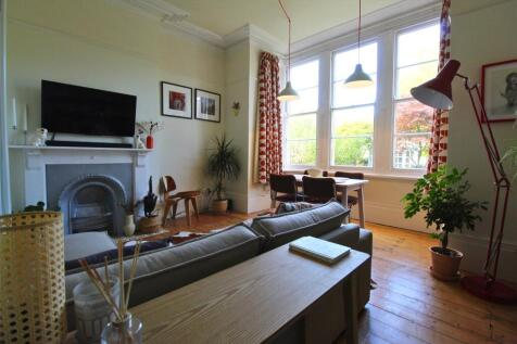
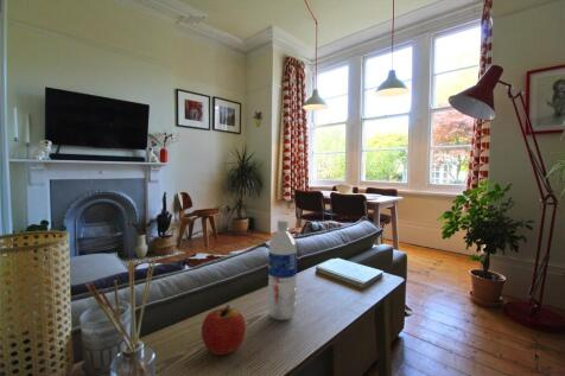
+ apple [201,304,247,356]
+ water bottle [267,218,298,321]
